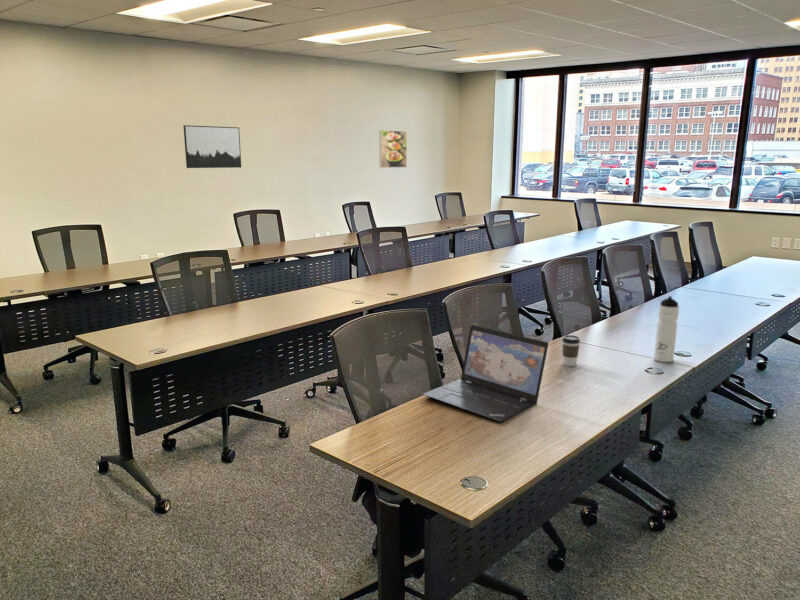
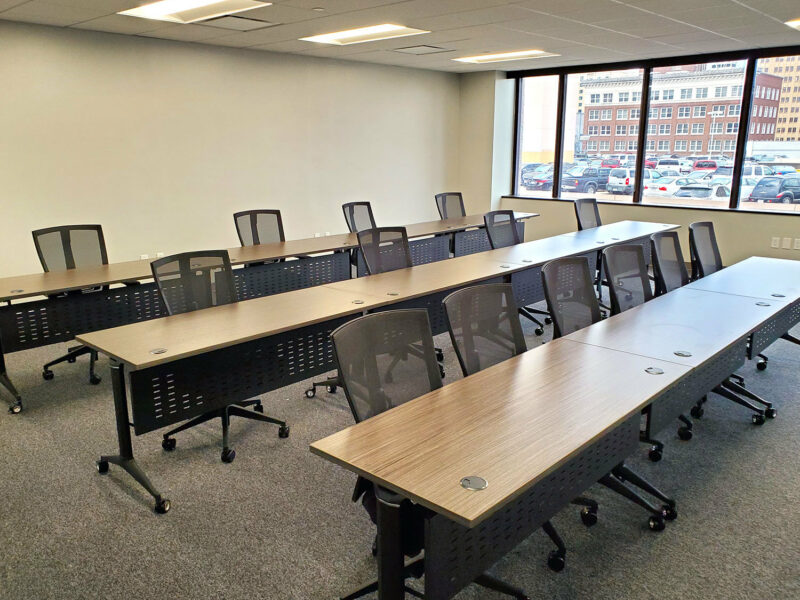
- wall art [182,124,242,169]
- laptop [422,324,550,424]
- coffee cup [561,334,581,367]
- water bottle [653,295,680,363]
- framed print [379,129,408,169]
